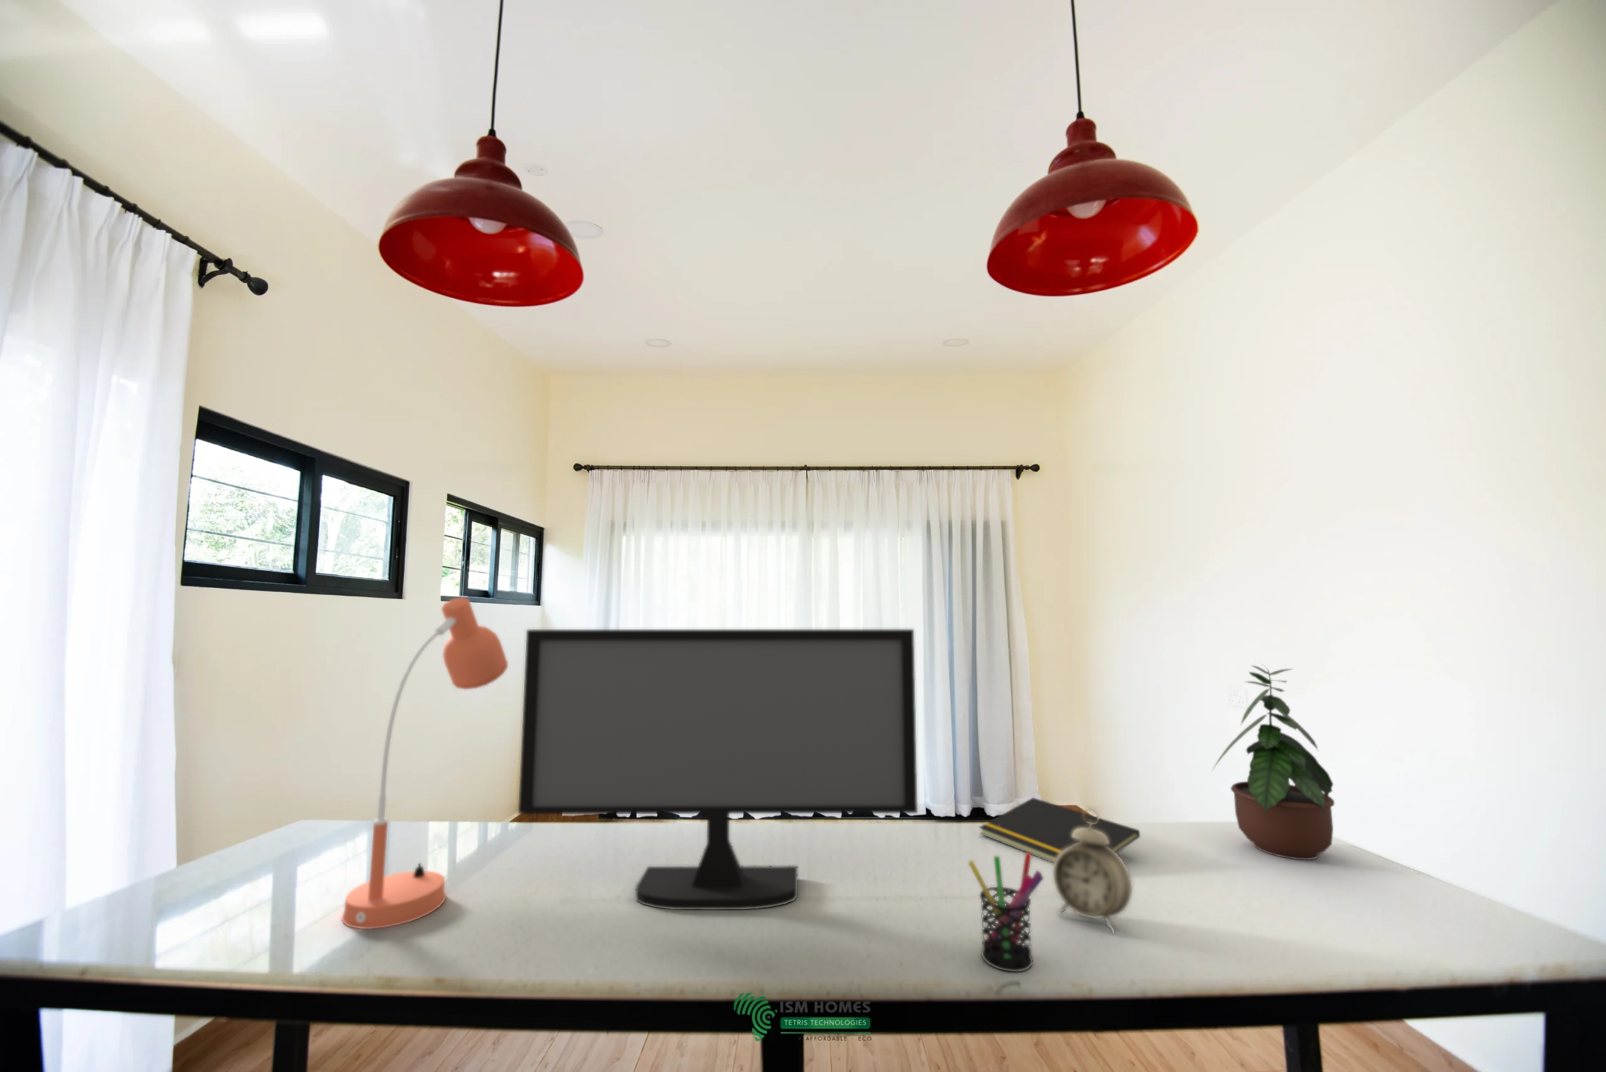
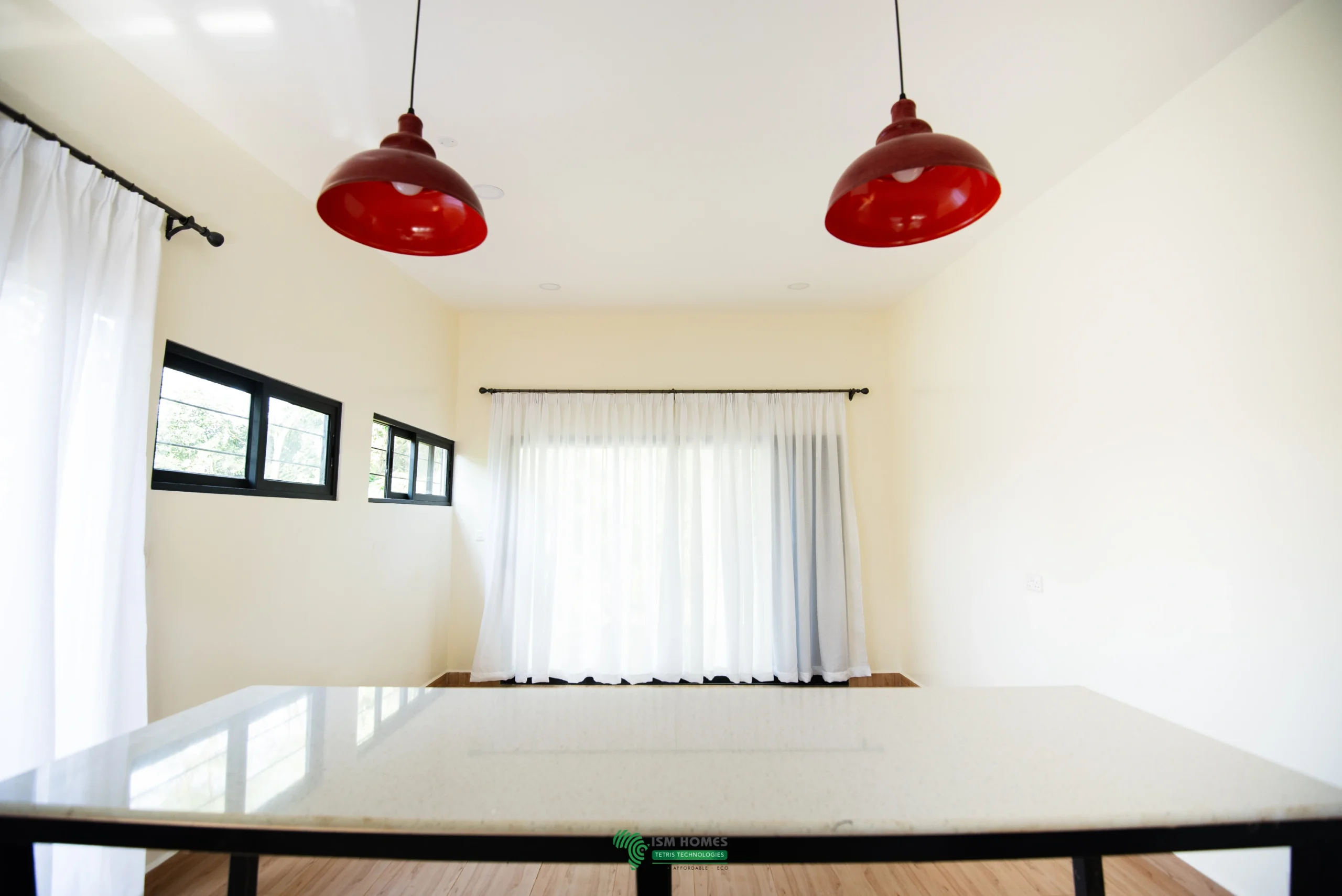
- notepad [979,797,1140,864]
- alarm clock [1052,808,1132,934]
- computer monitor [517,628,918,910]
- potted plant [1210,659,1336,860]
- pen holder [967,853,1045,973]
- desk lamp [341,597,509,930]
